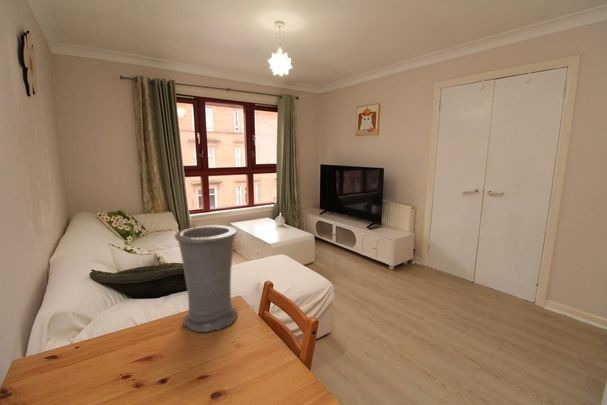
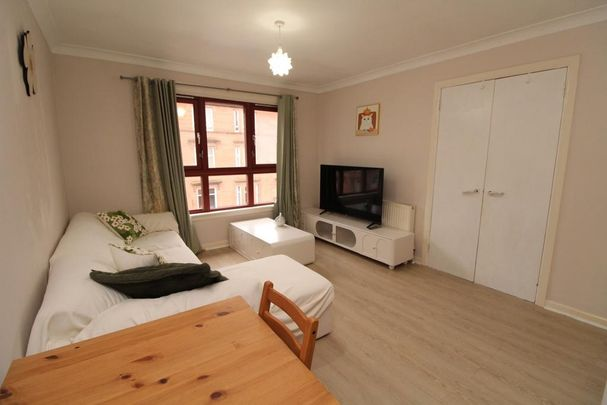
- vase [174,224,238,333]
